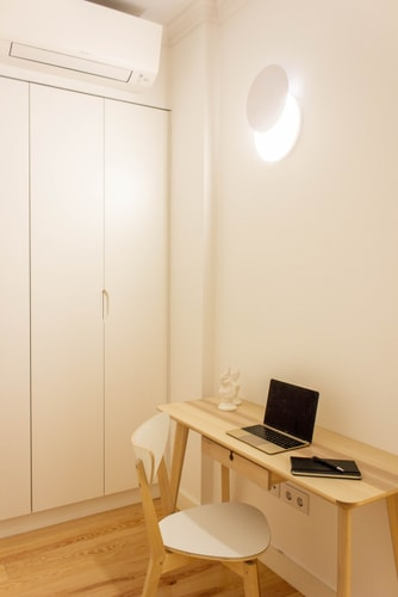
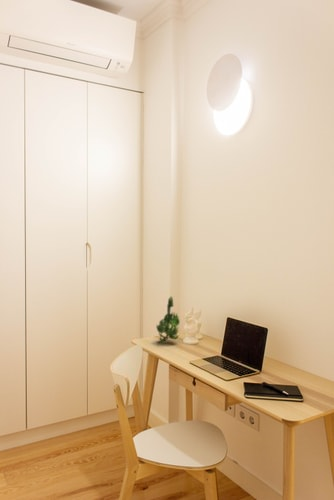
+ banana bunch [155,295,181,344]
